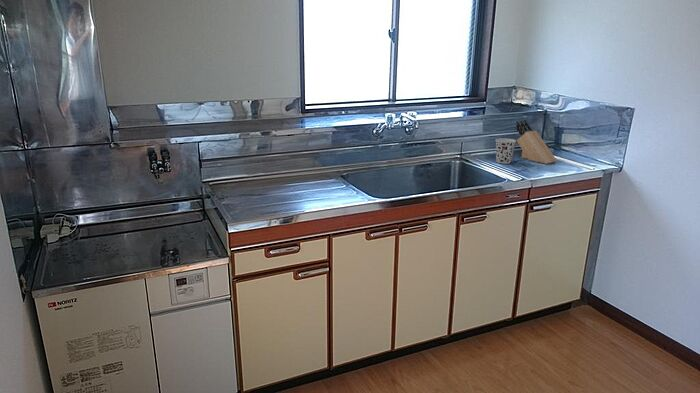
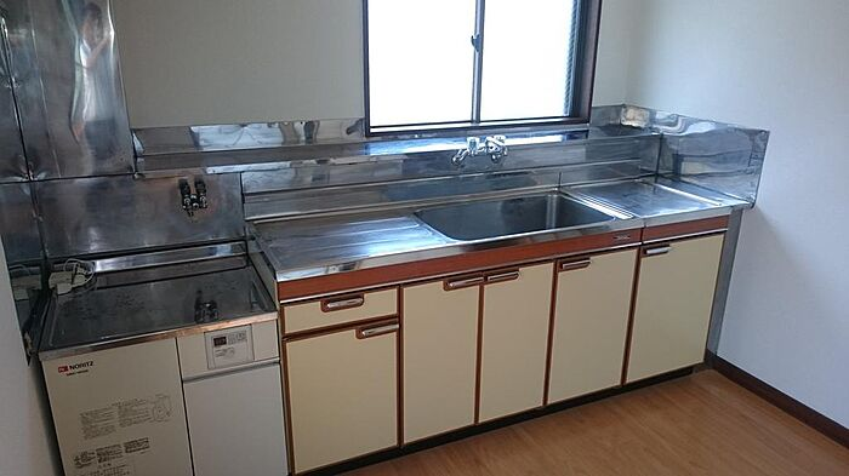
- knife block [515,119,558,165]
- cup [495,137,517,165]
